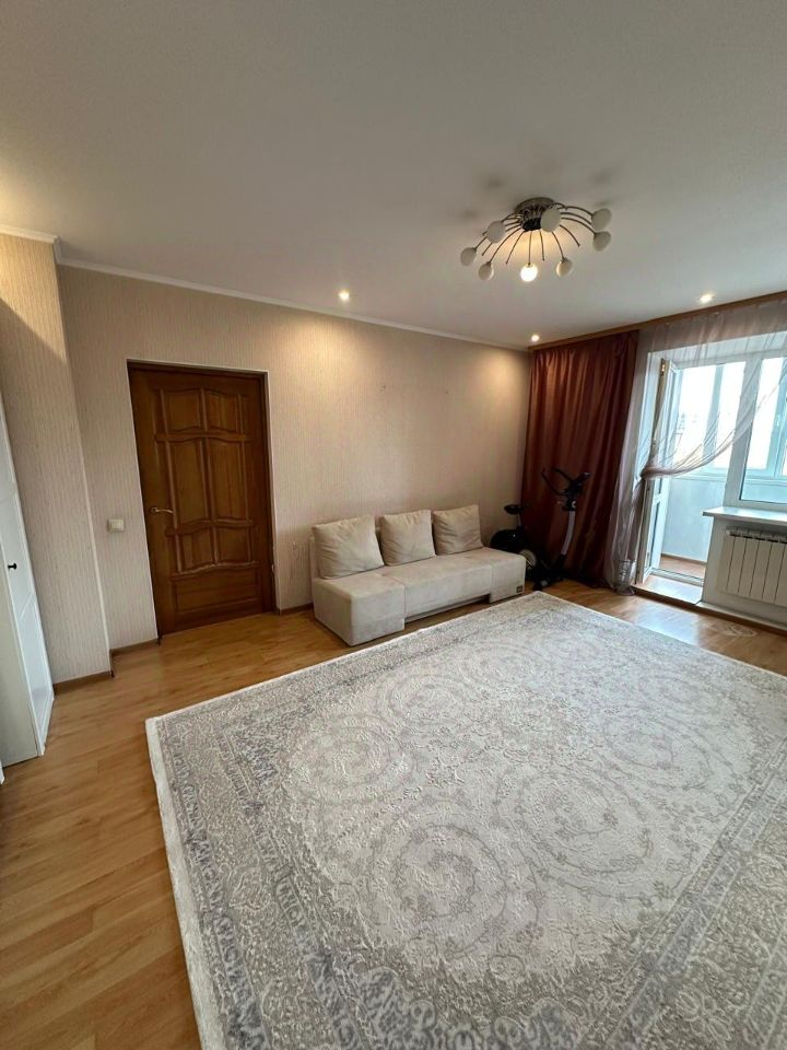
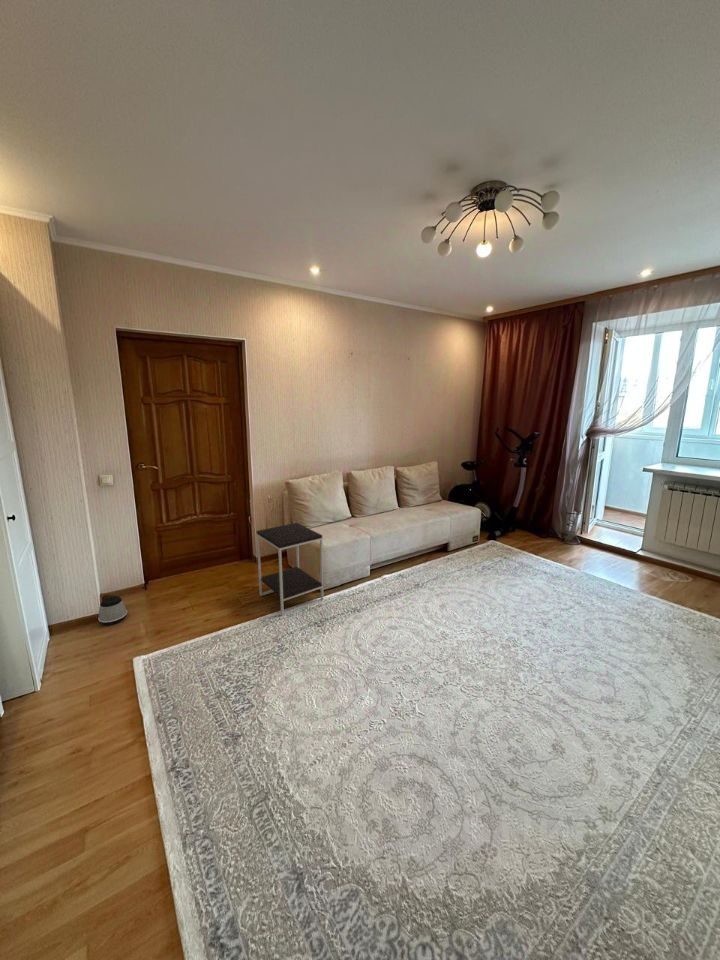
+ side table [255,522,325,617]
+ speaker [97,595,128,626]
